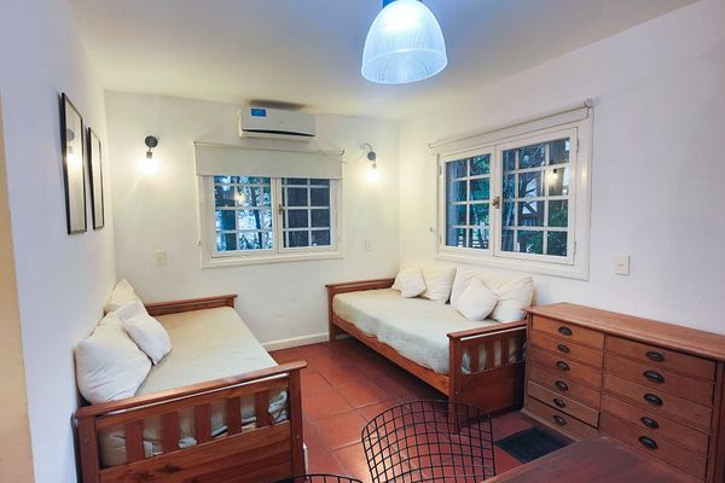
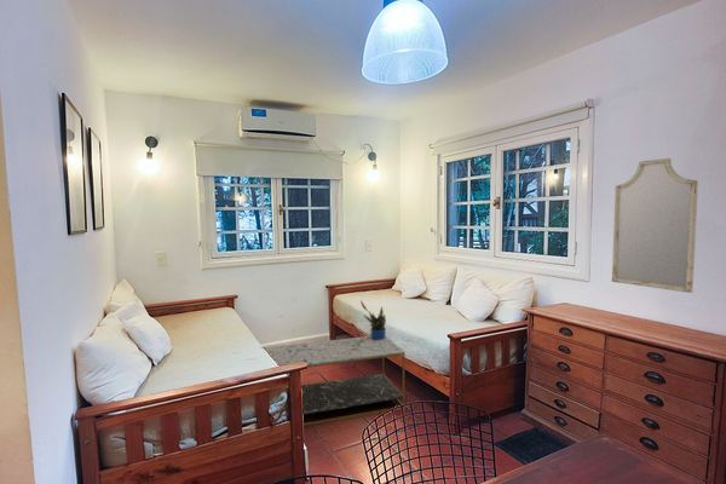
+ coffee table [261,335,405,427]
+ potted plant [359,299,387,340]
+ home mirror [611,157,699,294]
